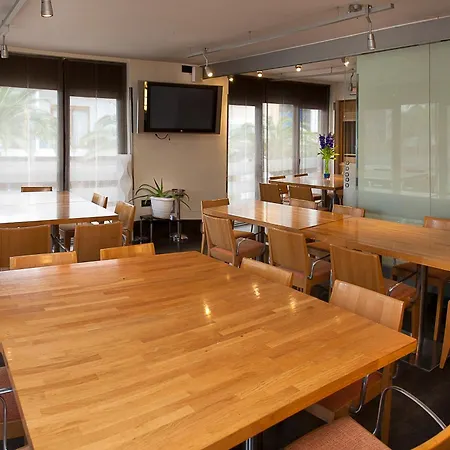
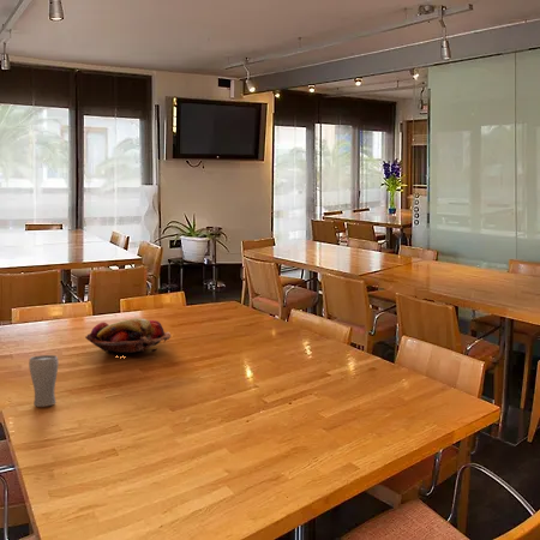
+ drinking glass [28,354,60,408]
+ fruit basket [84,317,173,359]
